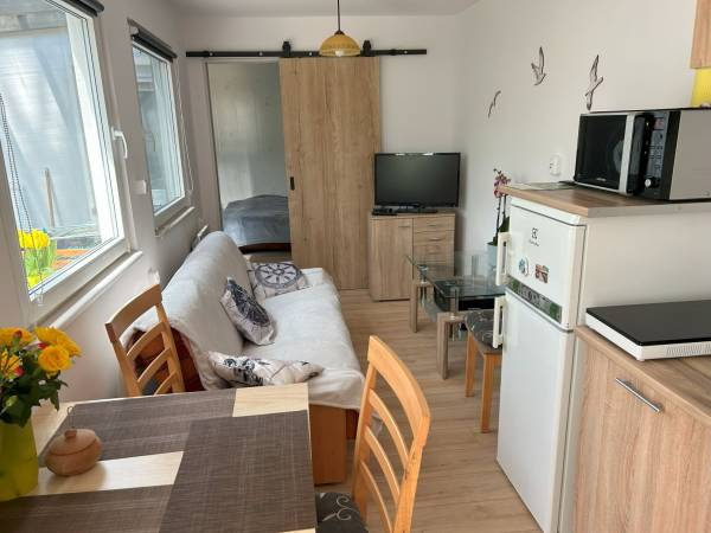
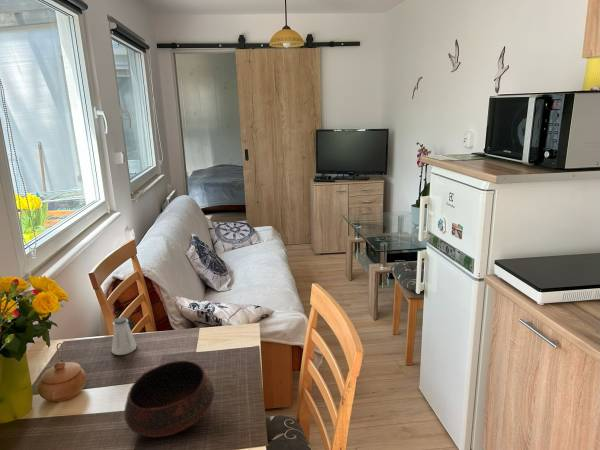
+ saltshaker [111,316,138,356]
+ bowl [124,360,215,438]
